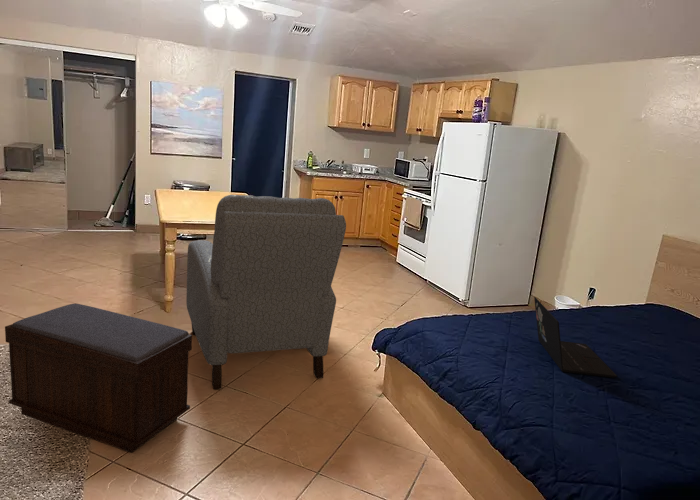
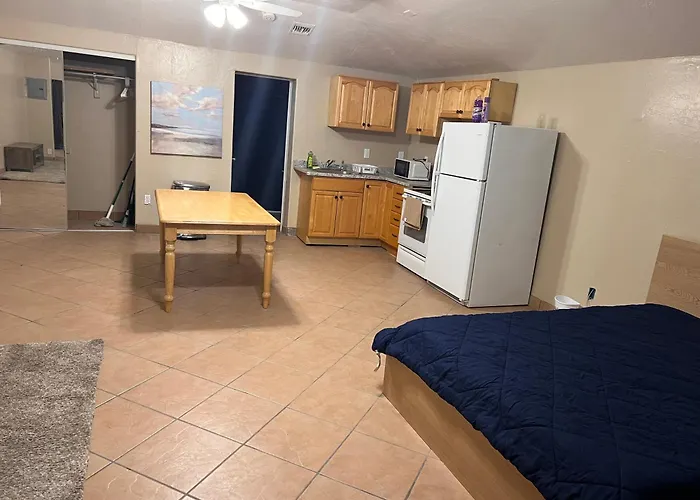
- laptop [533,296,618,379]
- bench [4,302,193,454]
- chair [185,194,347,390]
